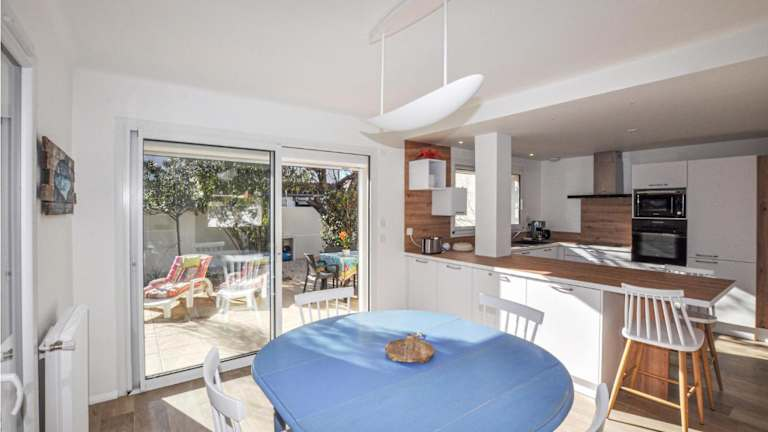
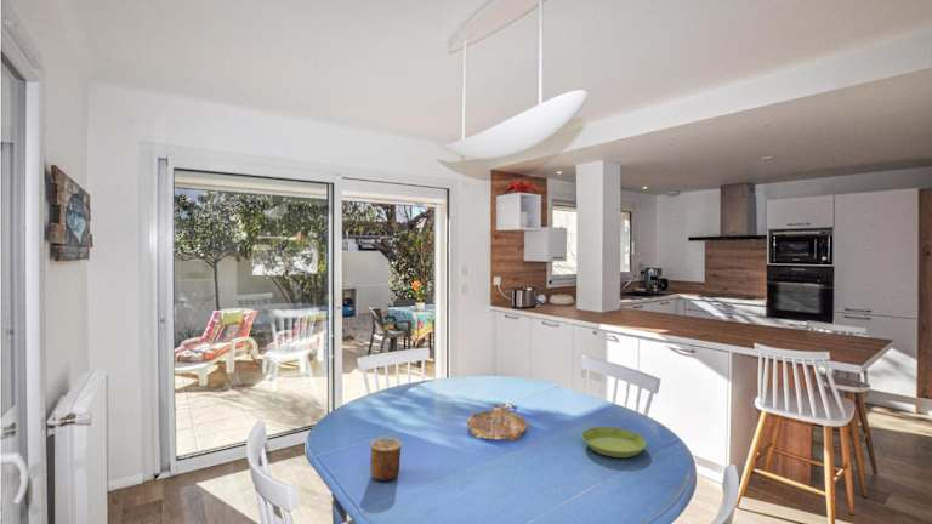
+ saucer [581,426,648,458]
+ cup [369,437,403,483]
